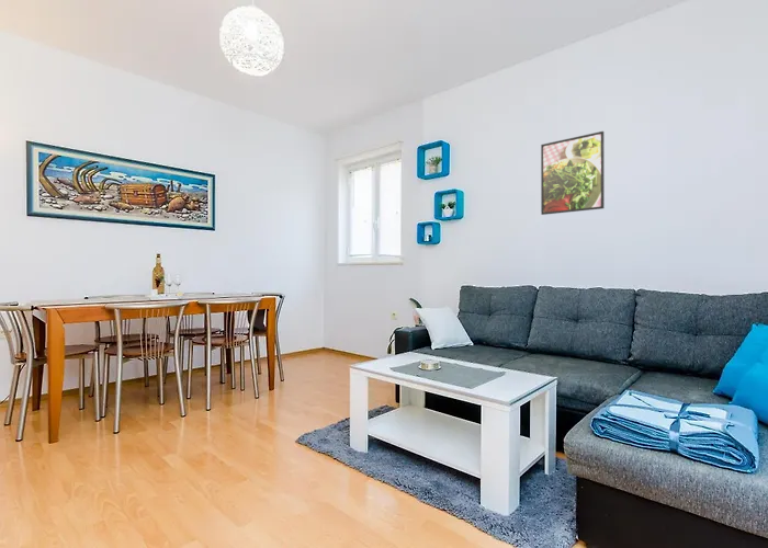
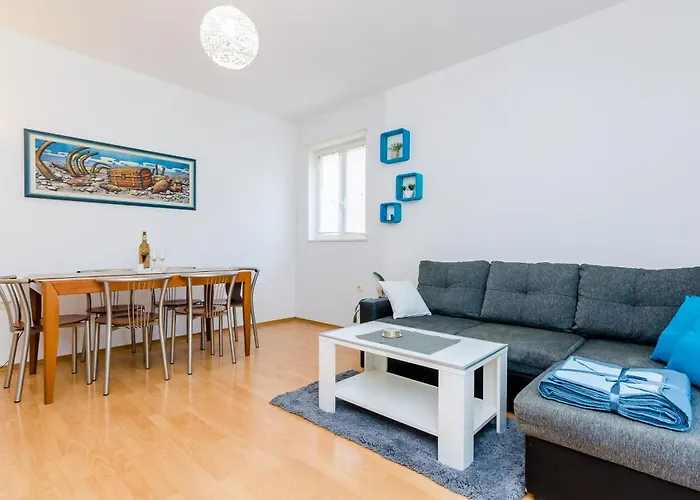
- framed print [540,130,606,216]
